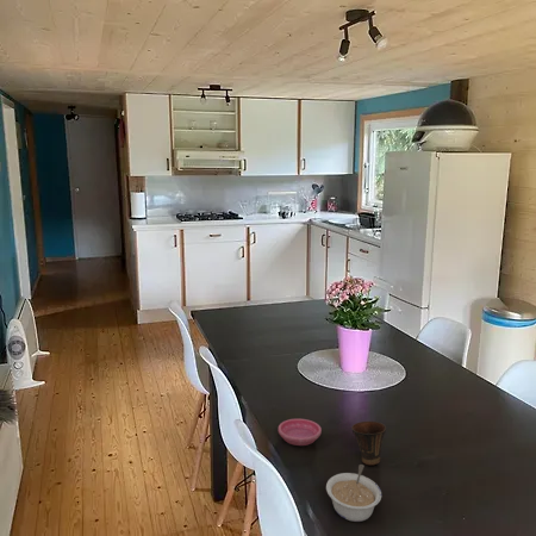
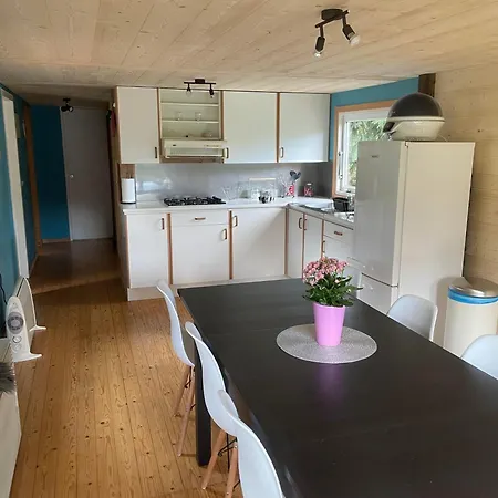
- legume [325,463,382,523]
- cup [350,420,387,466]
- saucer [278,418,323,447]
